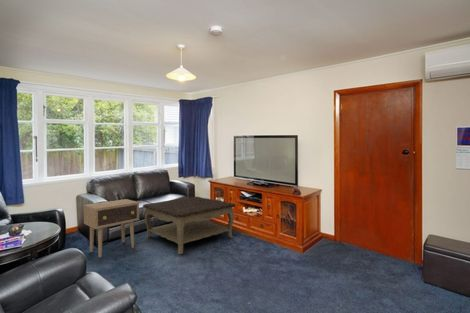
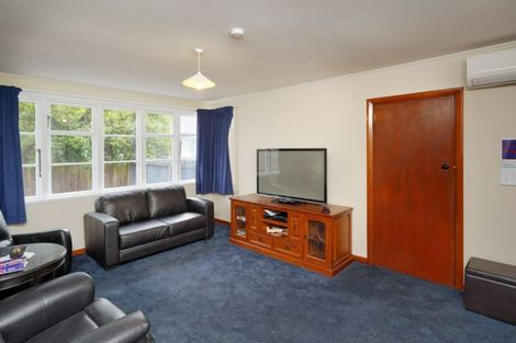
- side table [83,198,140,258]
- coffee table [142,196,237,255]
